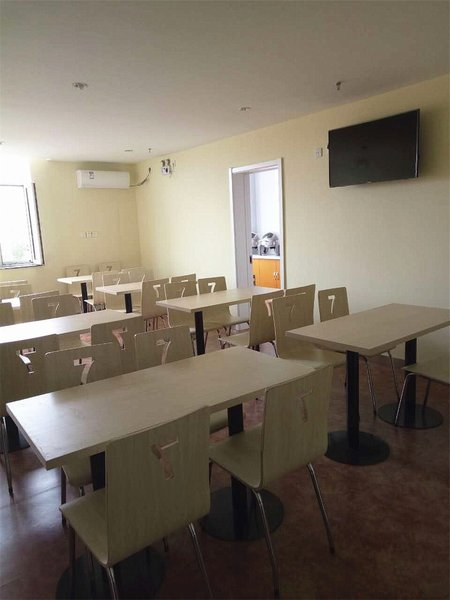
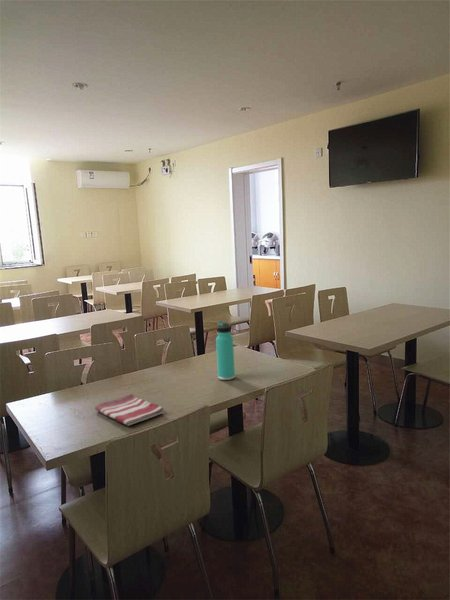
+ dish towel [94,393,164,427]
+ thermos bottle [215,320,236,381]
